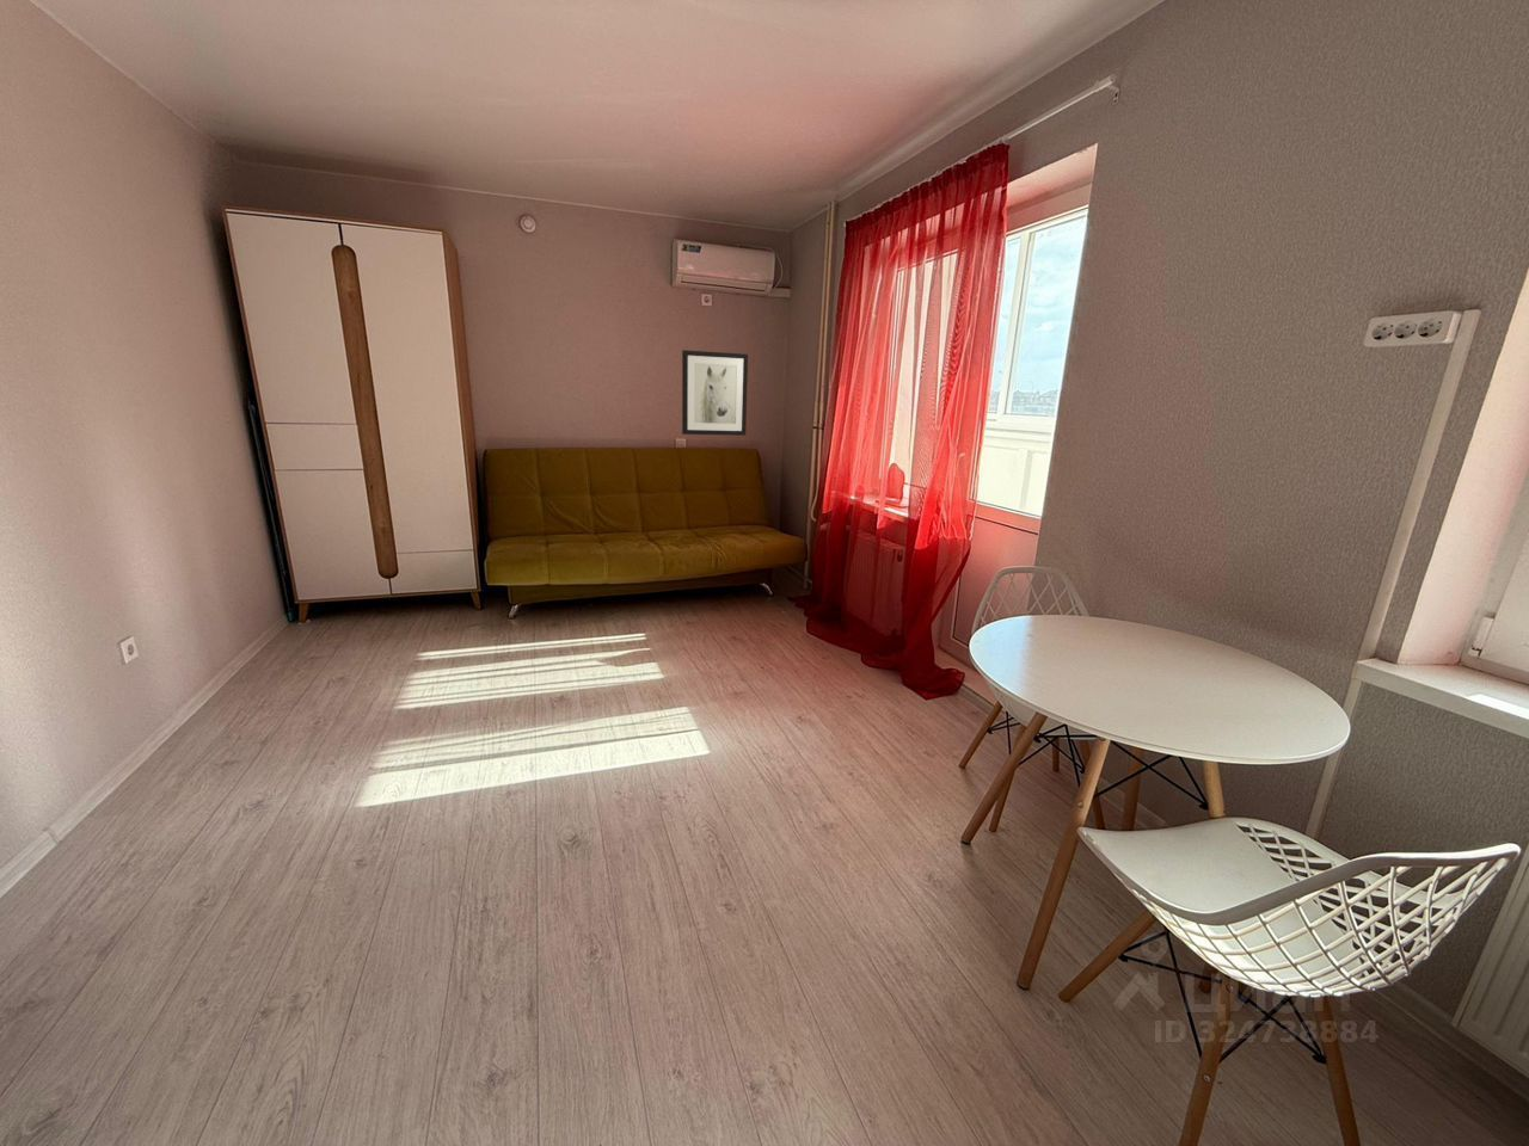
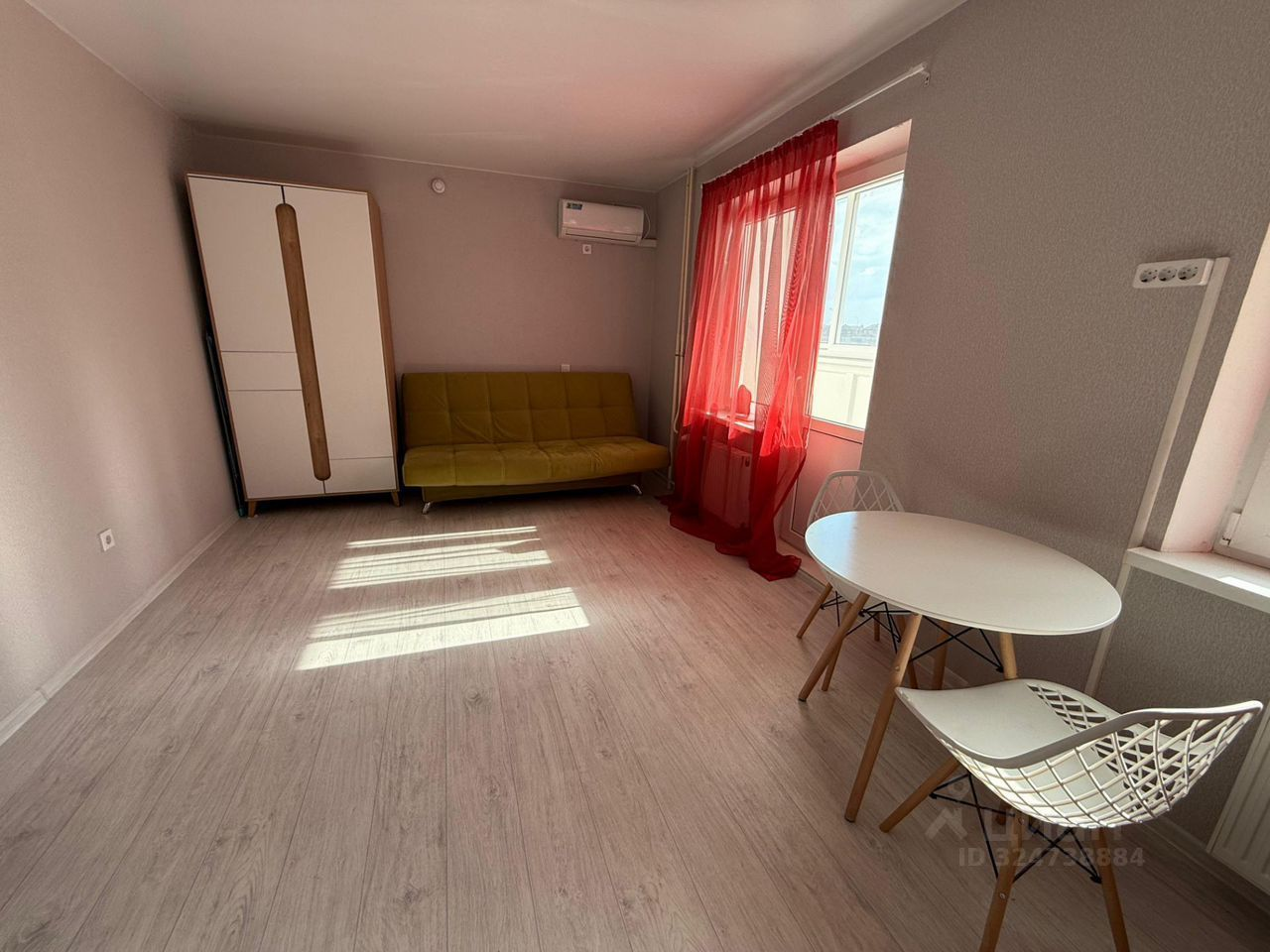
- wall art [681,349,749,437]
